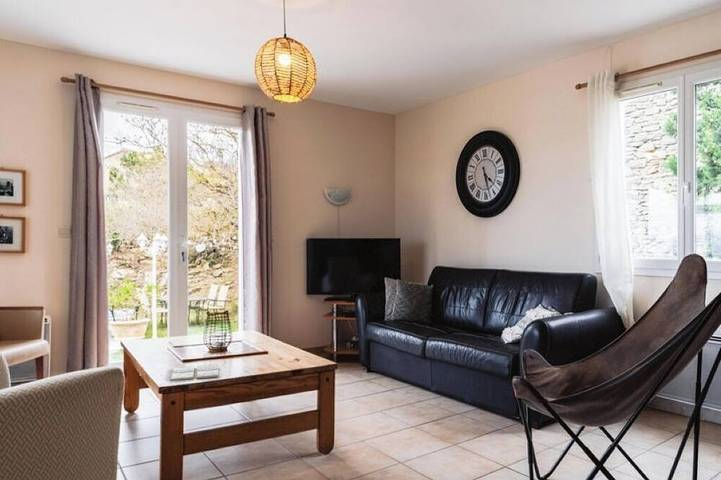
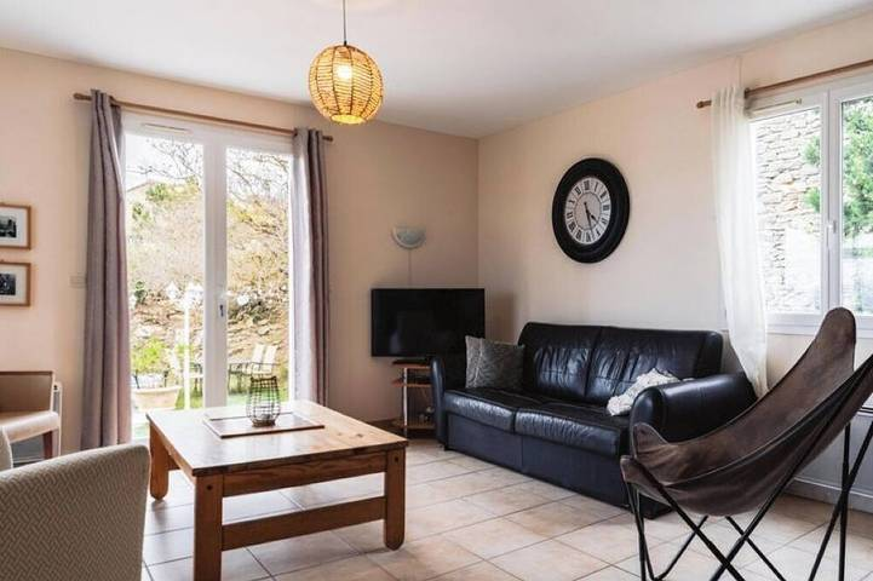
- drink coaster [170,363,220,382]
